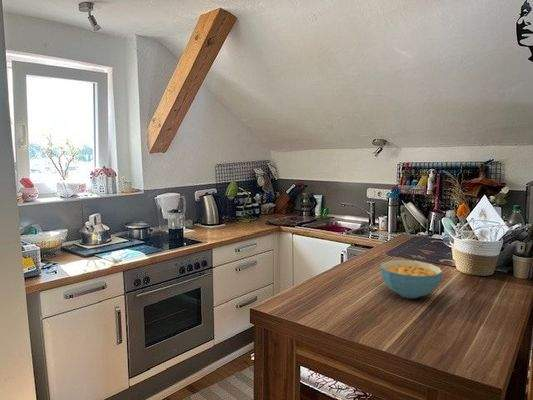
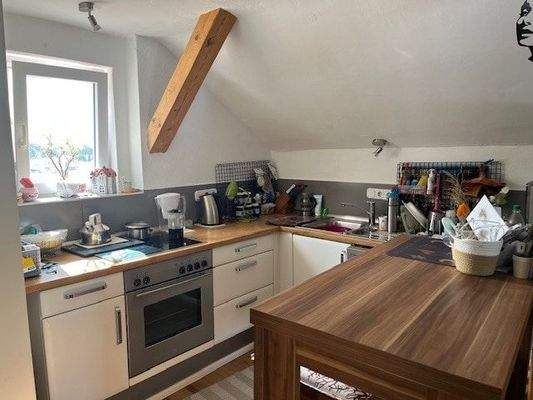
- cereal bowl [380,259,443,299]
